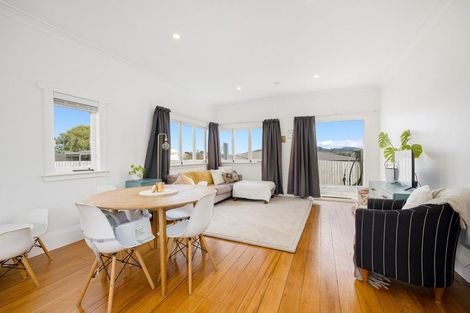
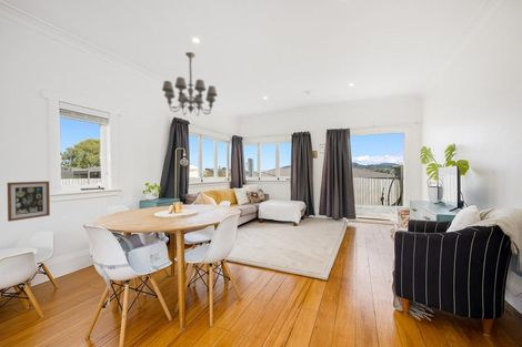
+ chandelier [161,51,219,118]
+ wall art [7,181,51,223]
